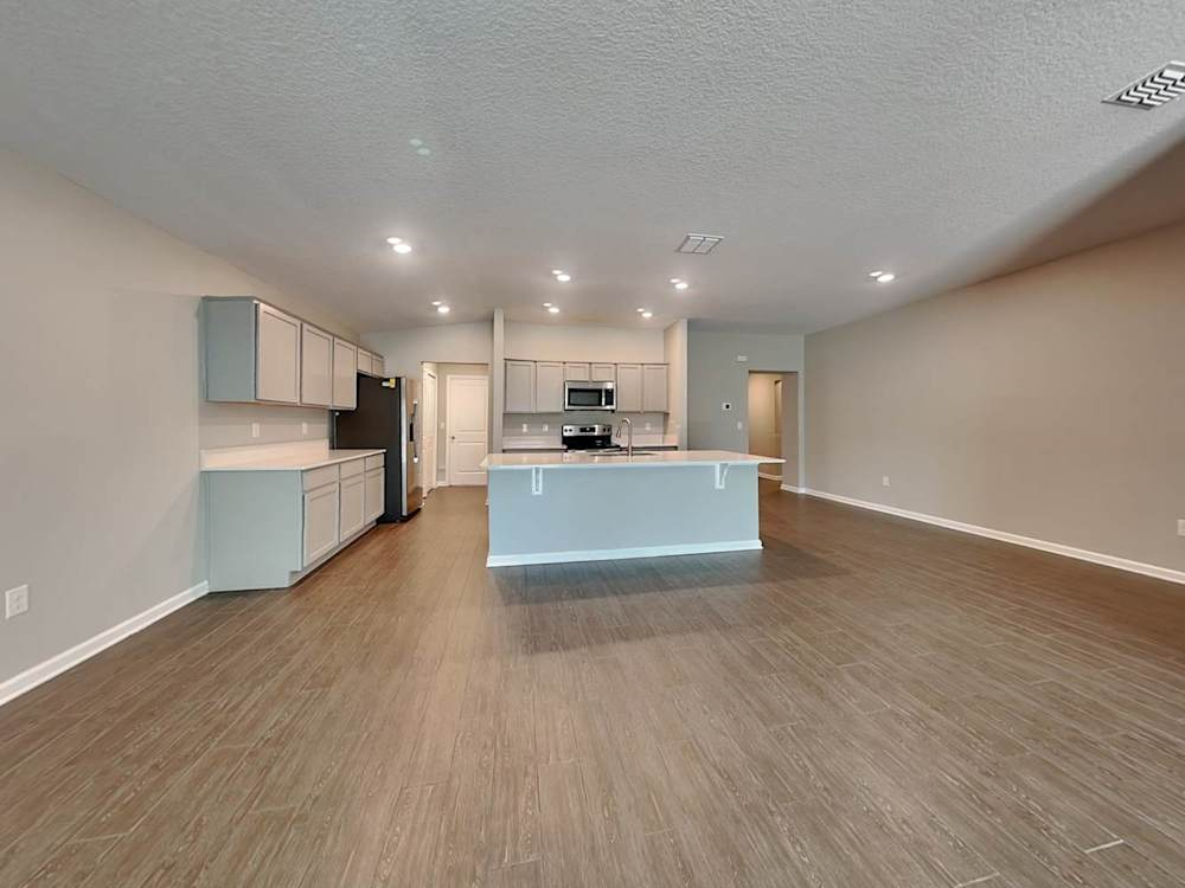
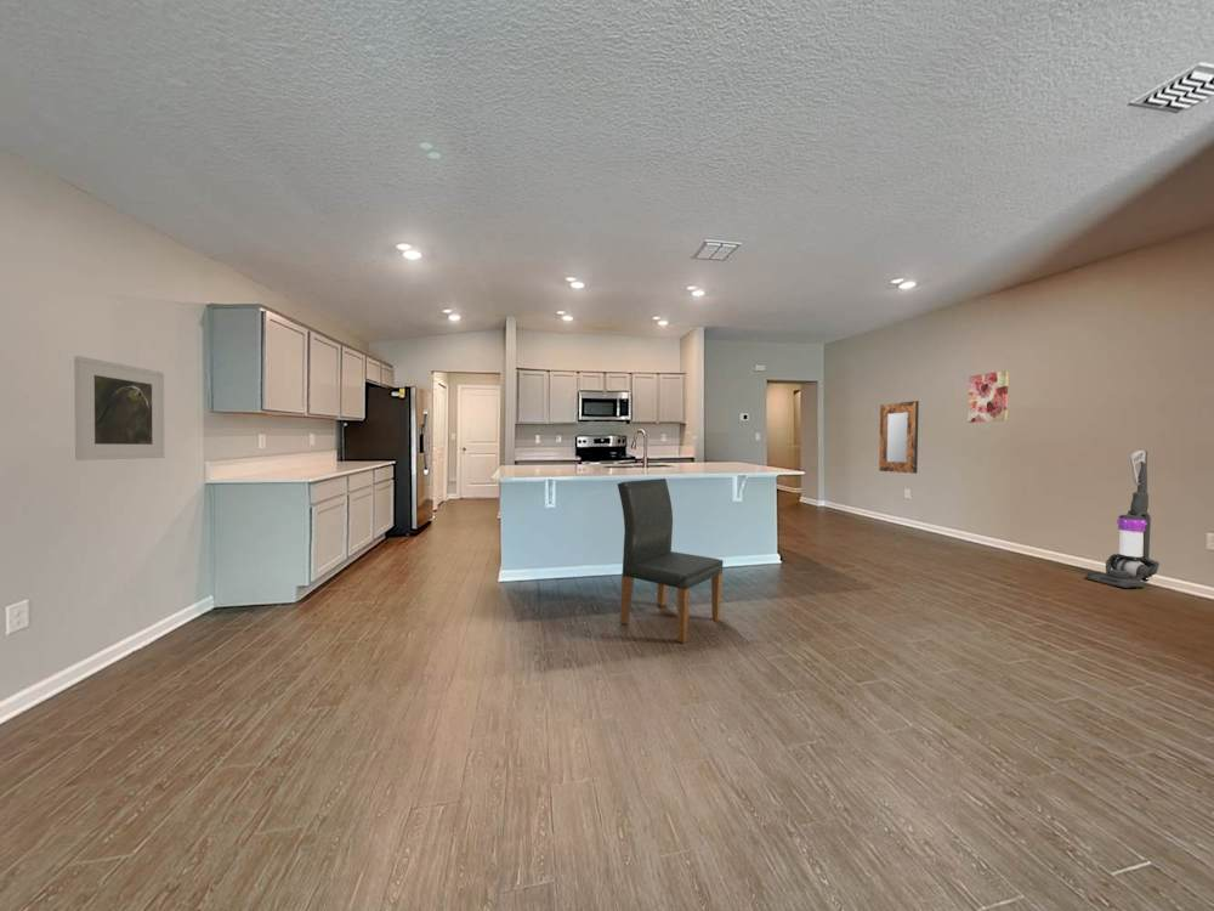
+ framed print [73,355,165,462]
+ home mirror [878,400,920,475]
+ vacuum cleaner [1084,449,1161,589]
+ dining chair [617,477,725,644]
+ wall art [968,369,1010,424]
